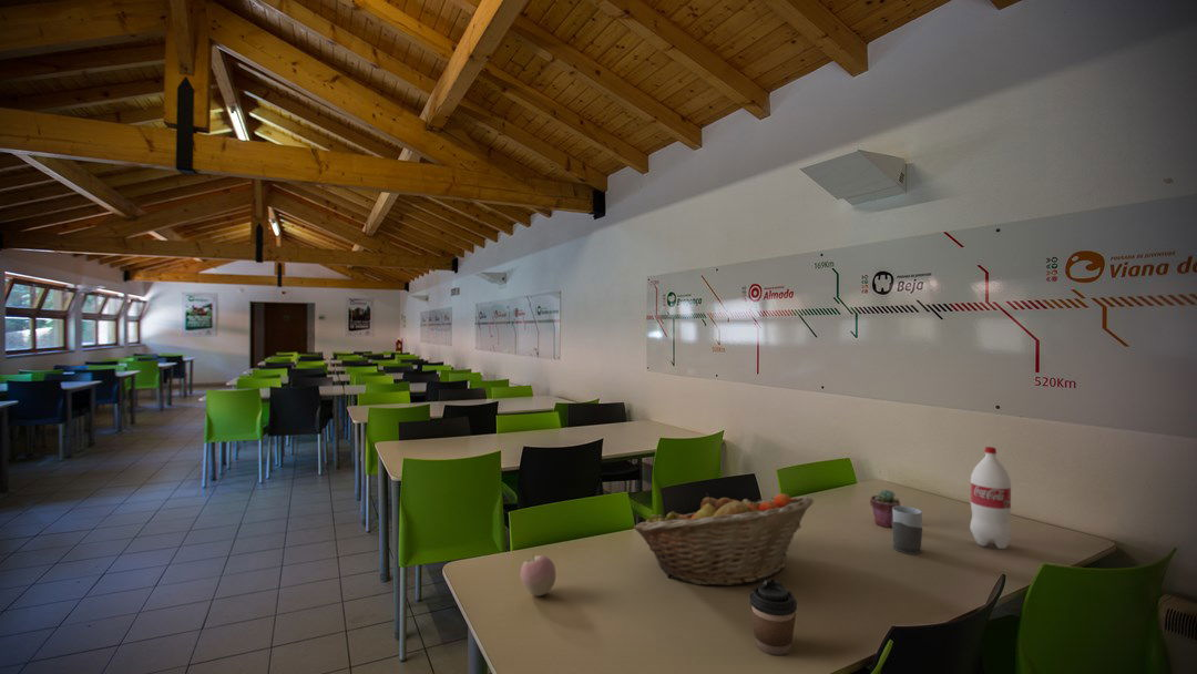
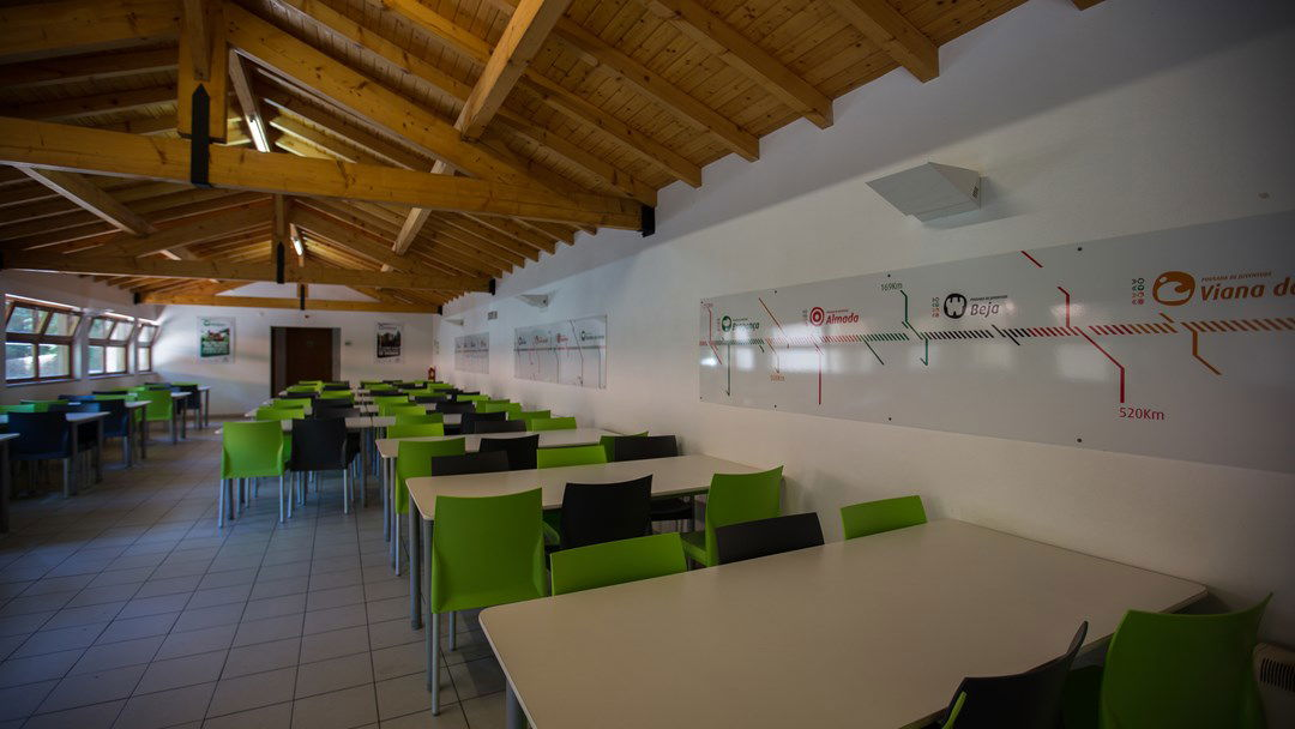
- mug [891,504,923,555]
- fruit basket [633,492,815,586]
- coffee cup [748,579,798,656]
- apple [520,554,556,598]
- potted succulent [869,488,901,529]
- bottle [969,446,1012,550]
